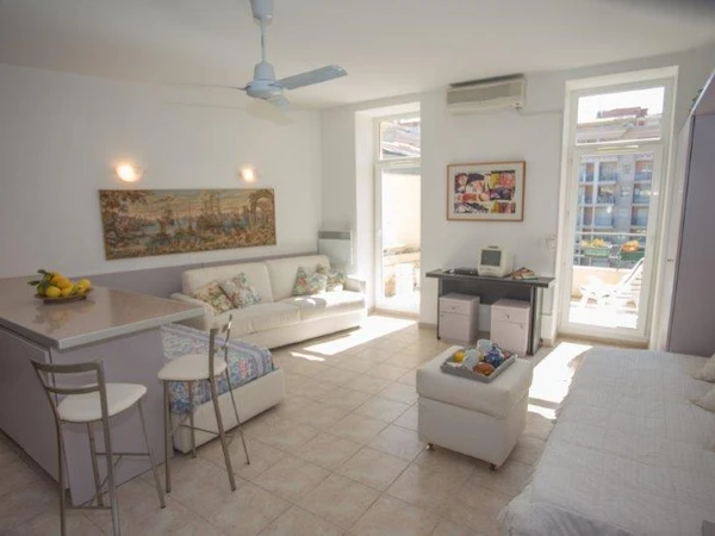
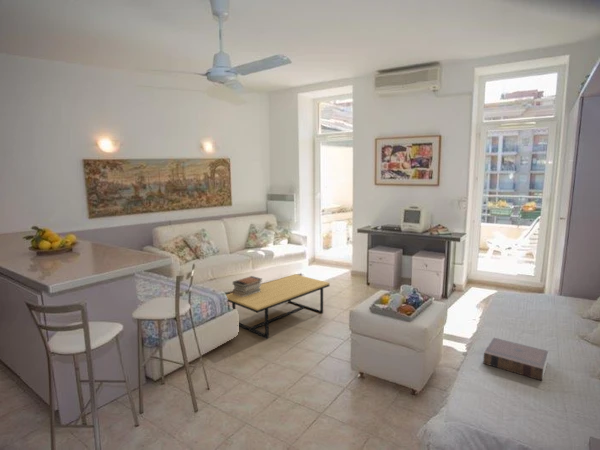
+ book [482,337,549,382]
+ coffee table [225,273,330,339]
+ book stack [232,275,263,297]
